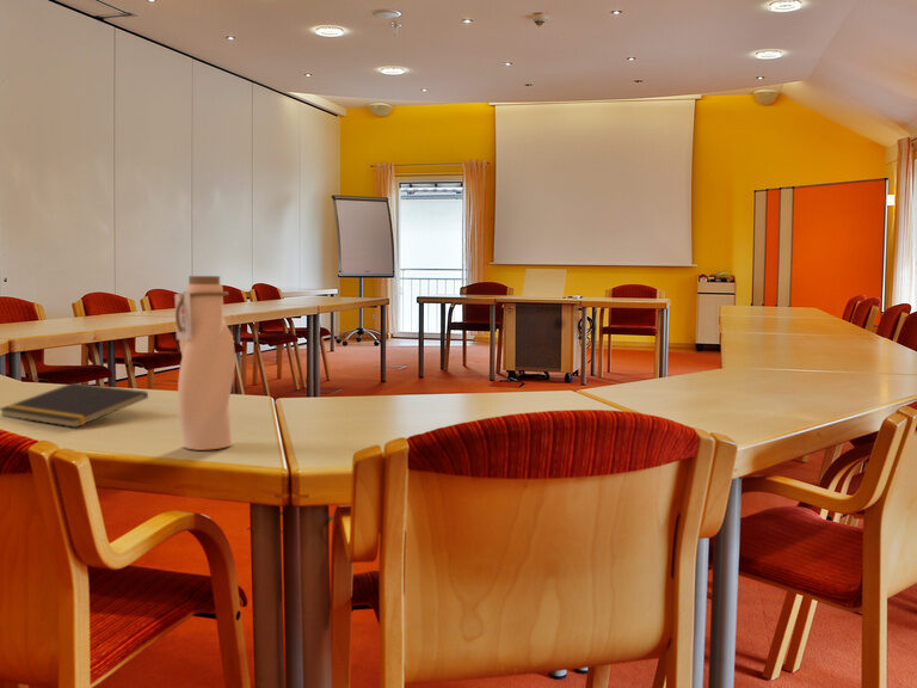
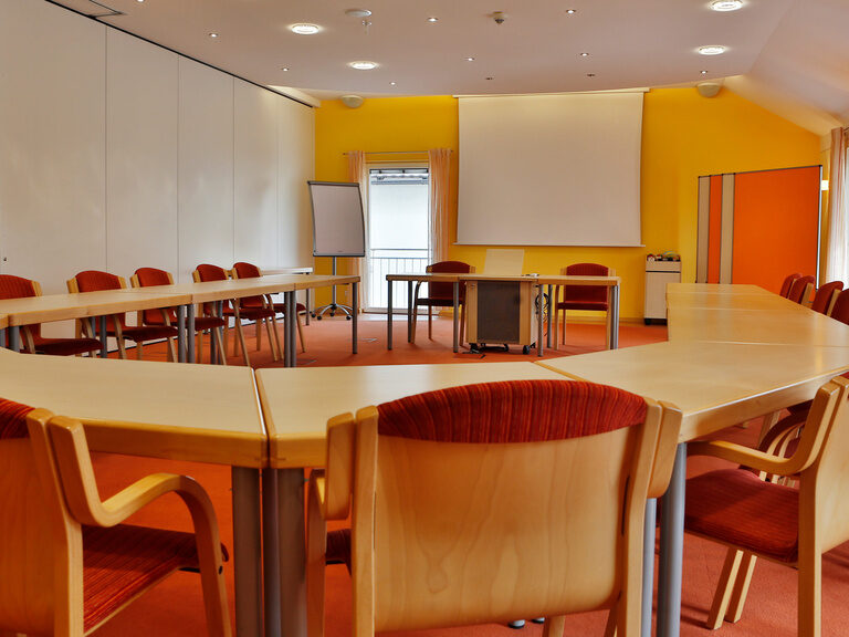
- water bottle [173,275,236,452]
- notepad [0,382,149,429]
